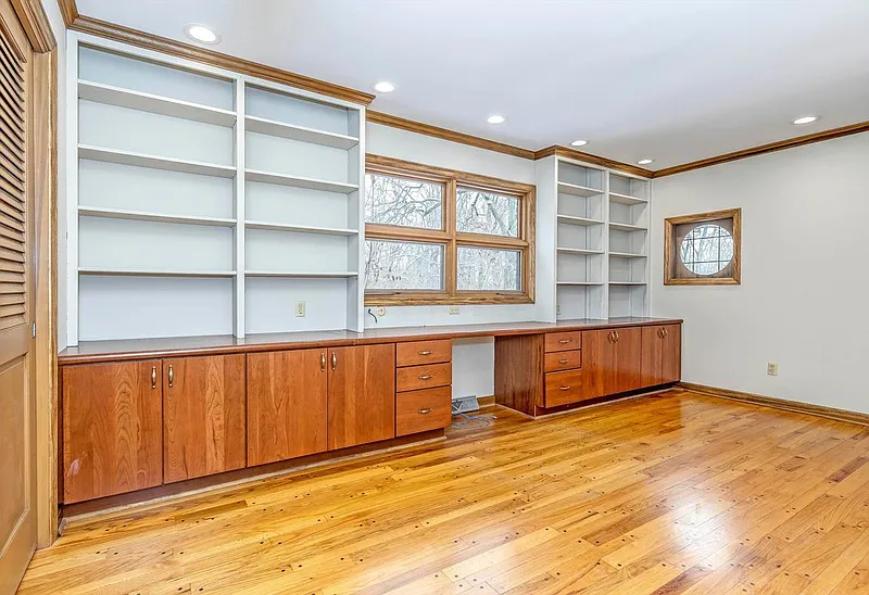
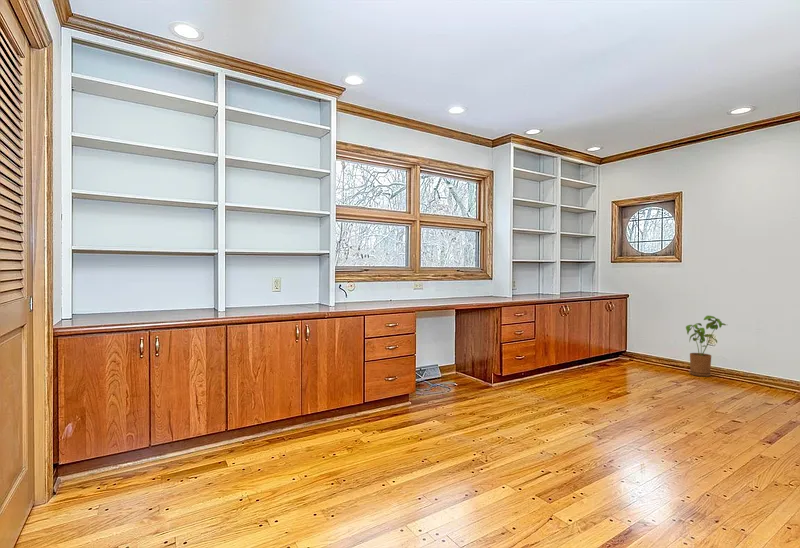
+ house plant [685,315,727,377]
